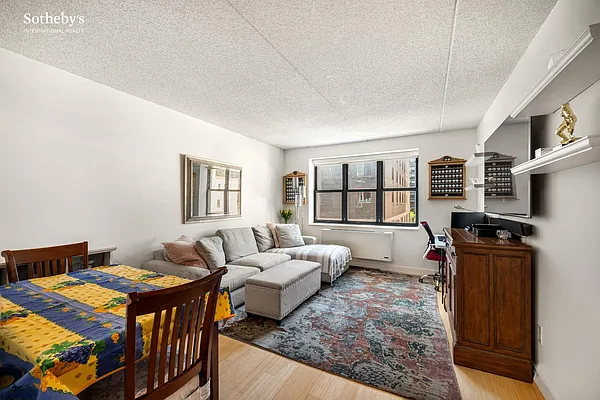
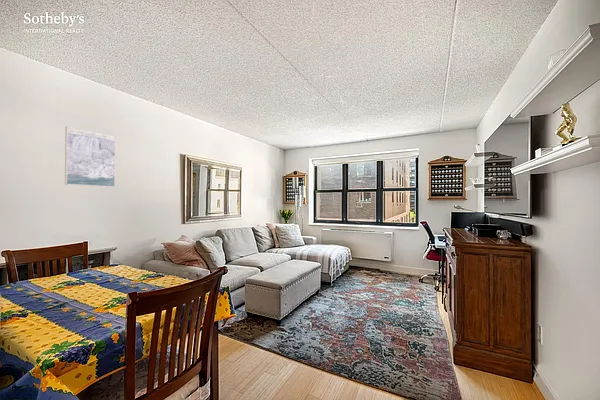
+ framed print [64,126,116,188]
